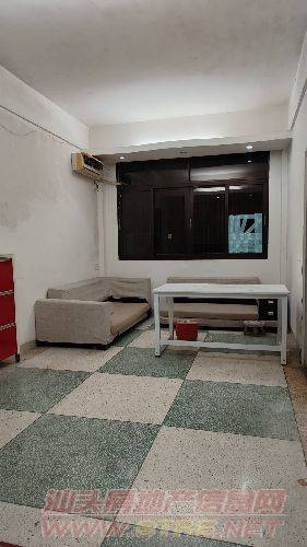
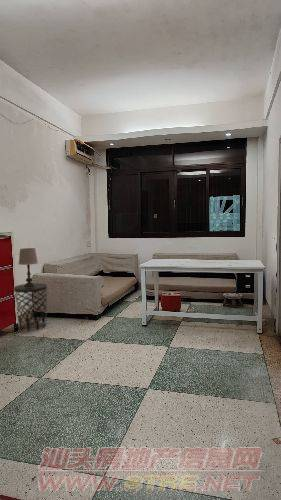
+ table lamp [18,247,39,287]
+ side table [13,282,48,332]
